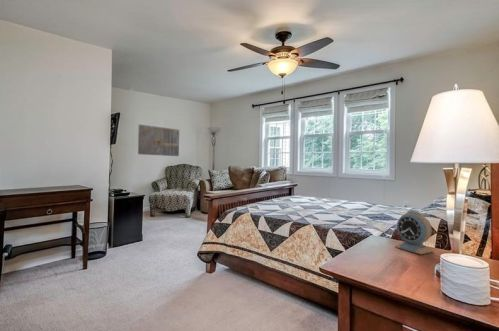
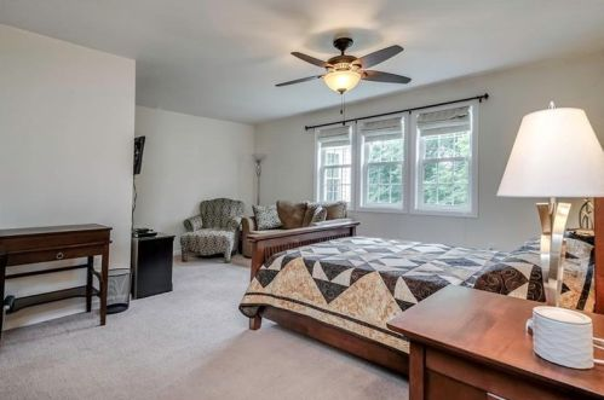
- wall art [137,123,180,157]
- alarm clock [394,210,434,255]
